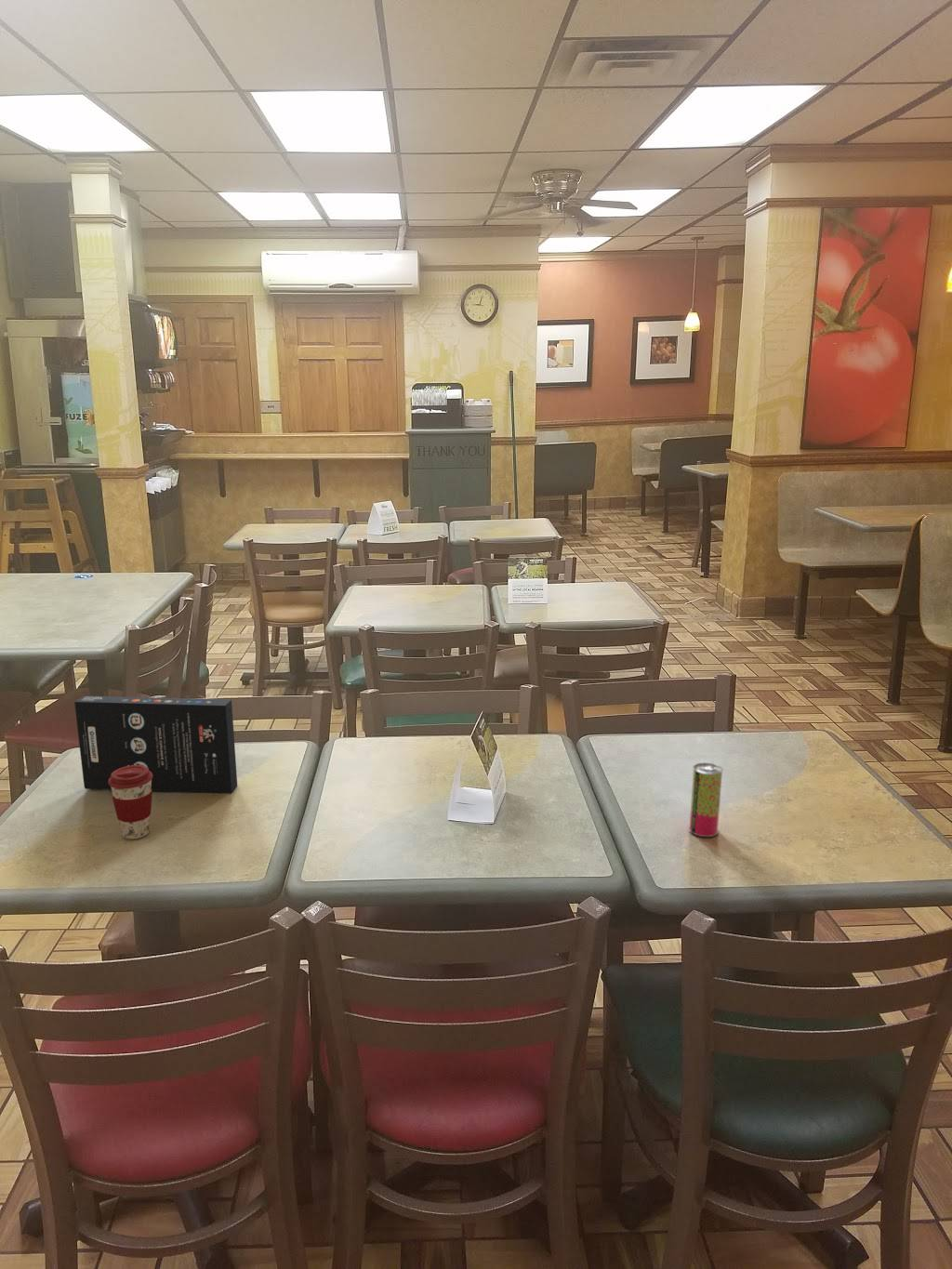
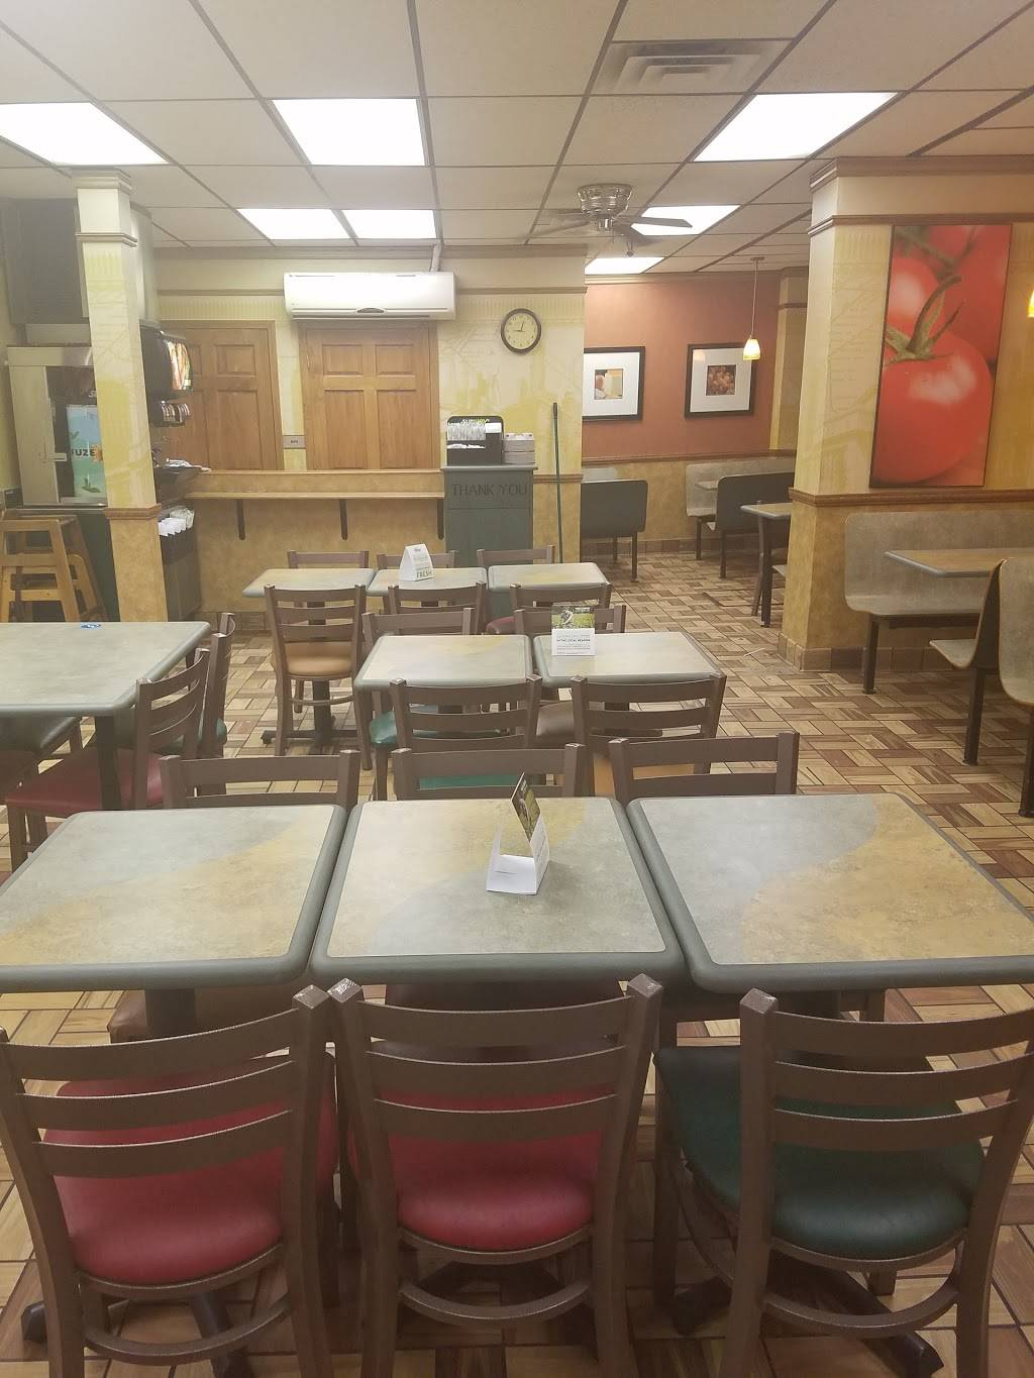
- coffee cup [108,765,153,840]
- beverage can [688,761,723,838]
- game box [73,695,238,795]
